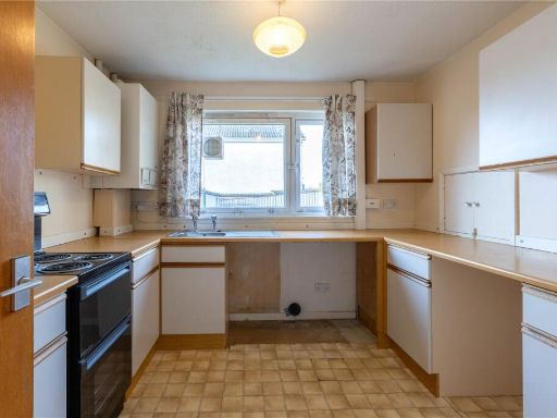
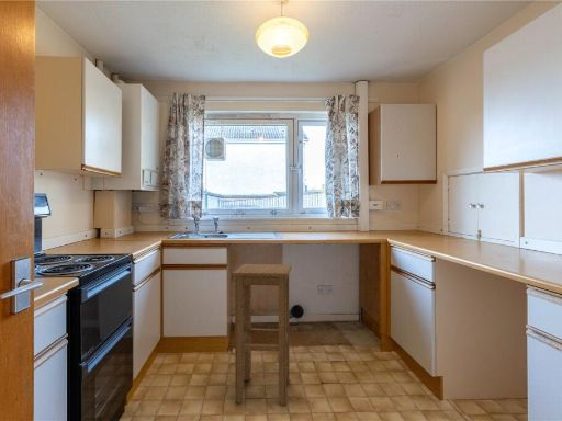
+ stool [231,263,292,406]
